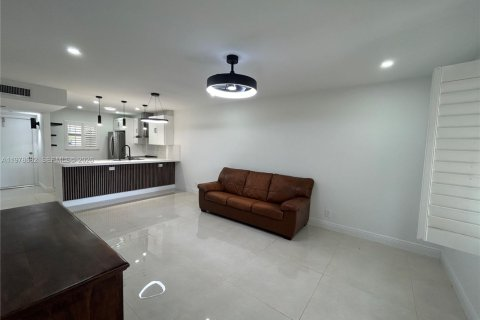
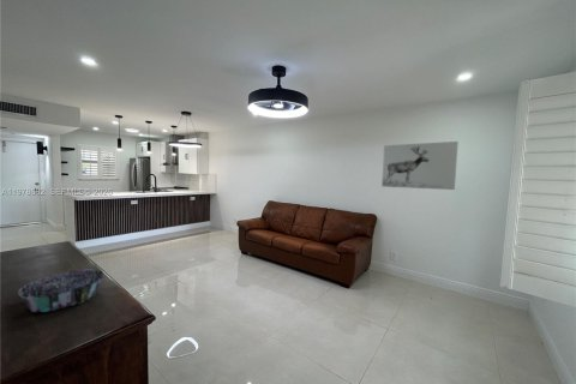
+ wall art [380,140,460,191]
+ decorative bowl [17,269,104,313]
